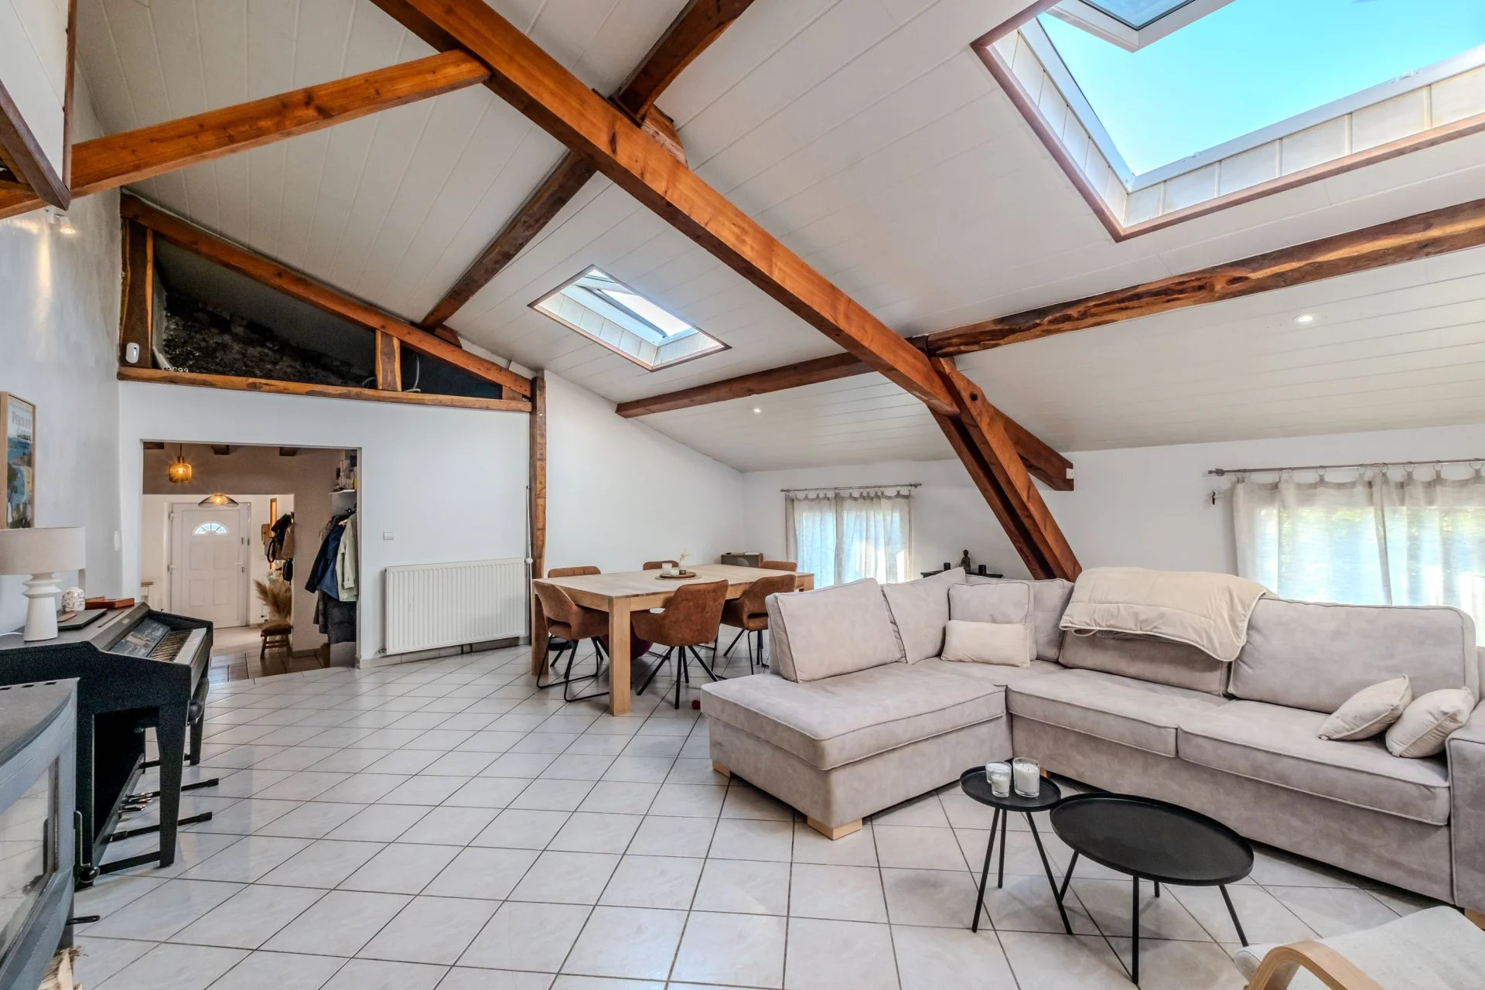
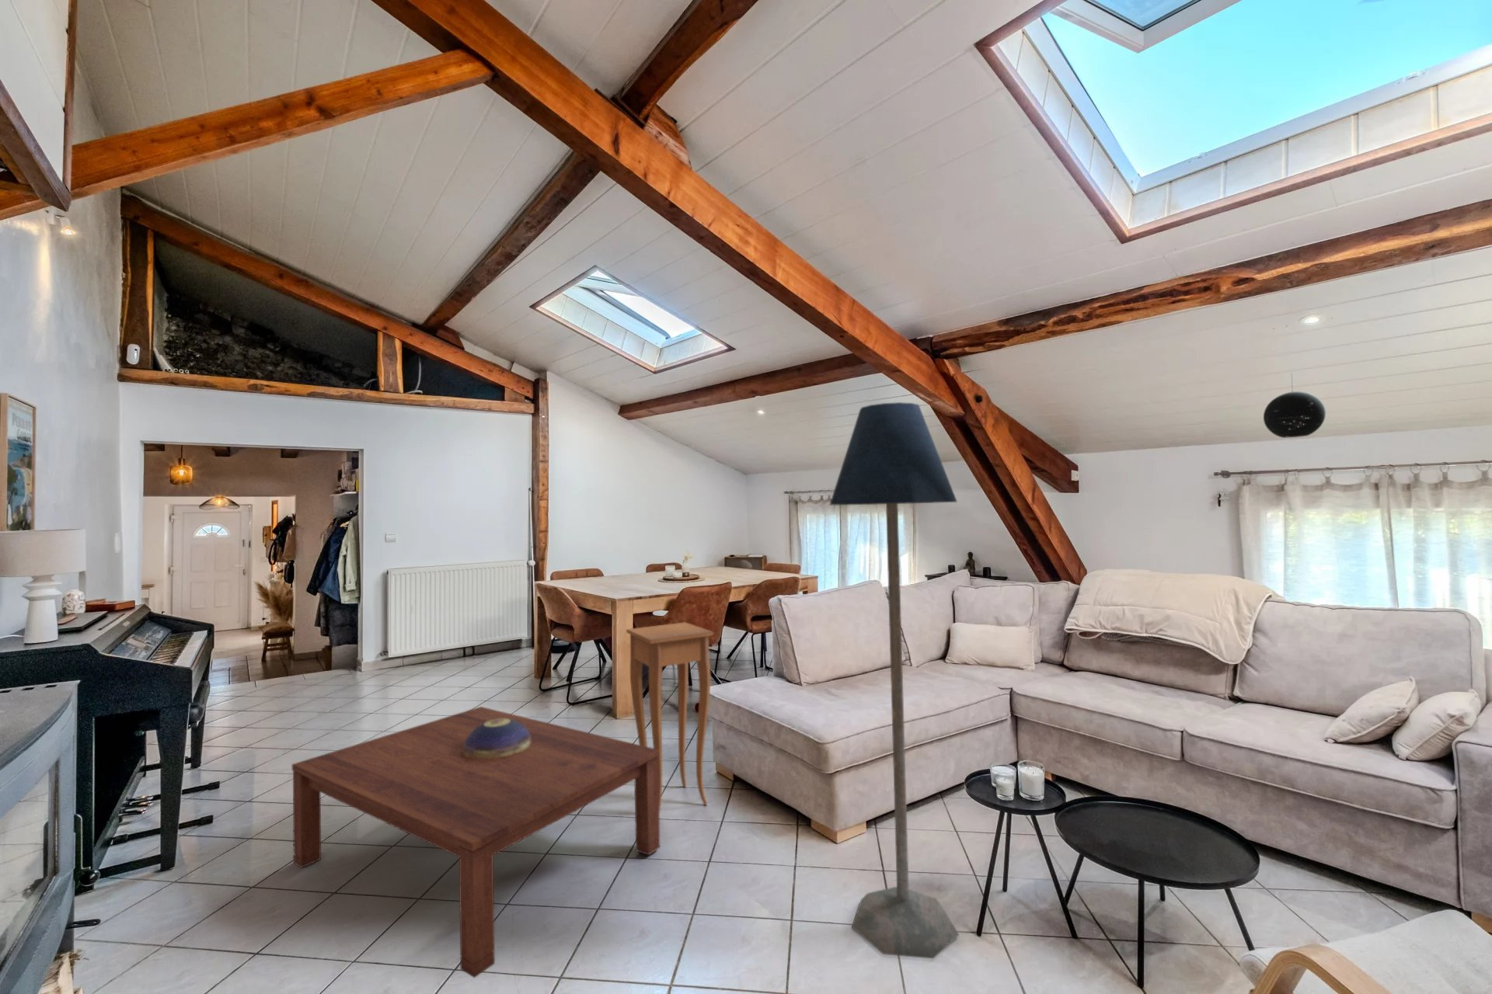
+ floor lamp [828,402,960,960]
+ decorative bowl [462,718,532,759]
+ side table [625,621,714,813]
+ pendant light [1263,372,1327,438]
+ coffee table [291,706,661,978]
